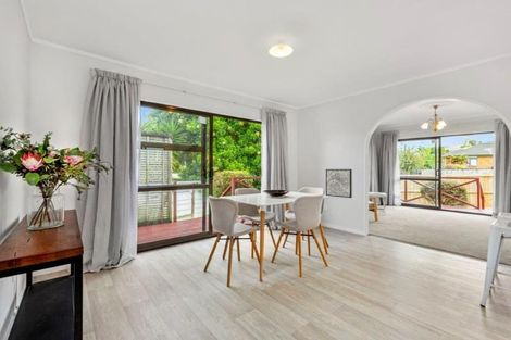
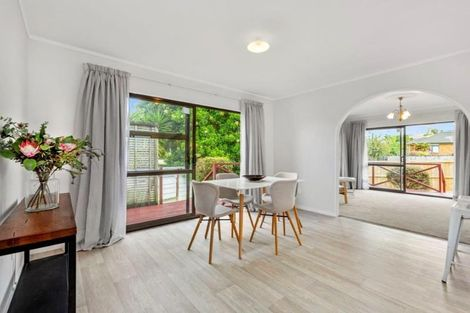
- wall art [325,168,353,199]
